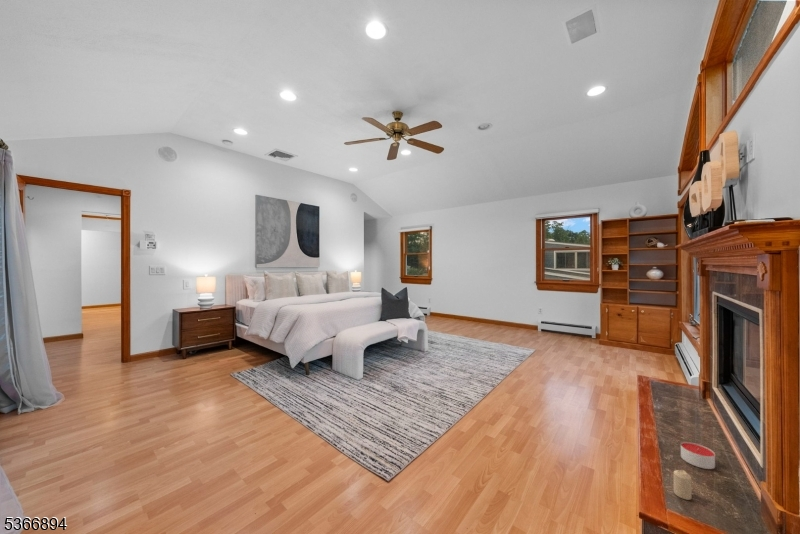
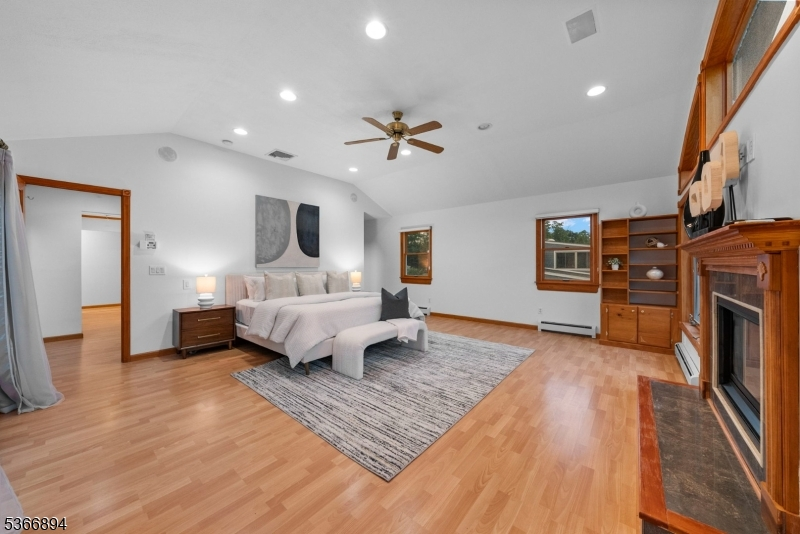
- candle [680,441,716,470]
- candle [673,469,692,501]
